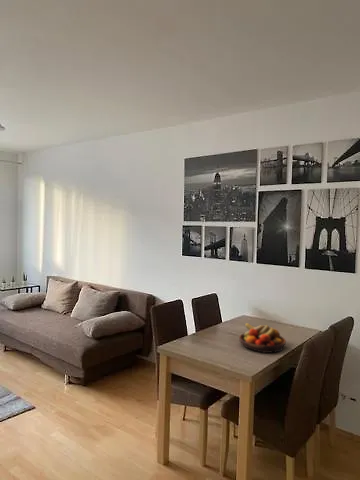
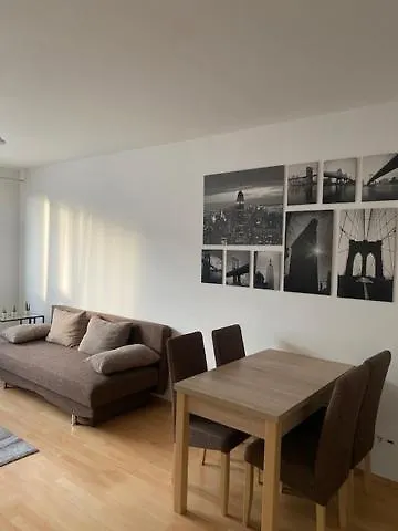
- fruit bowl [238,322,287,354]
